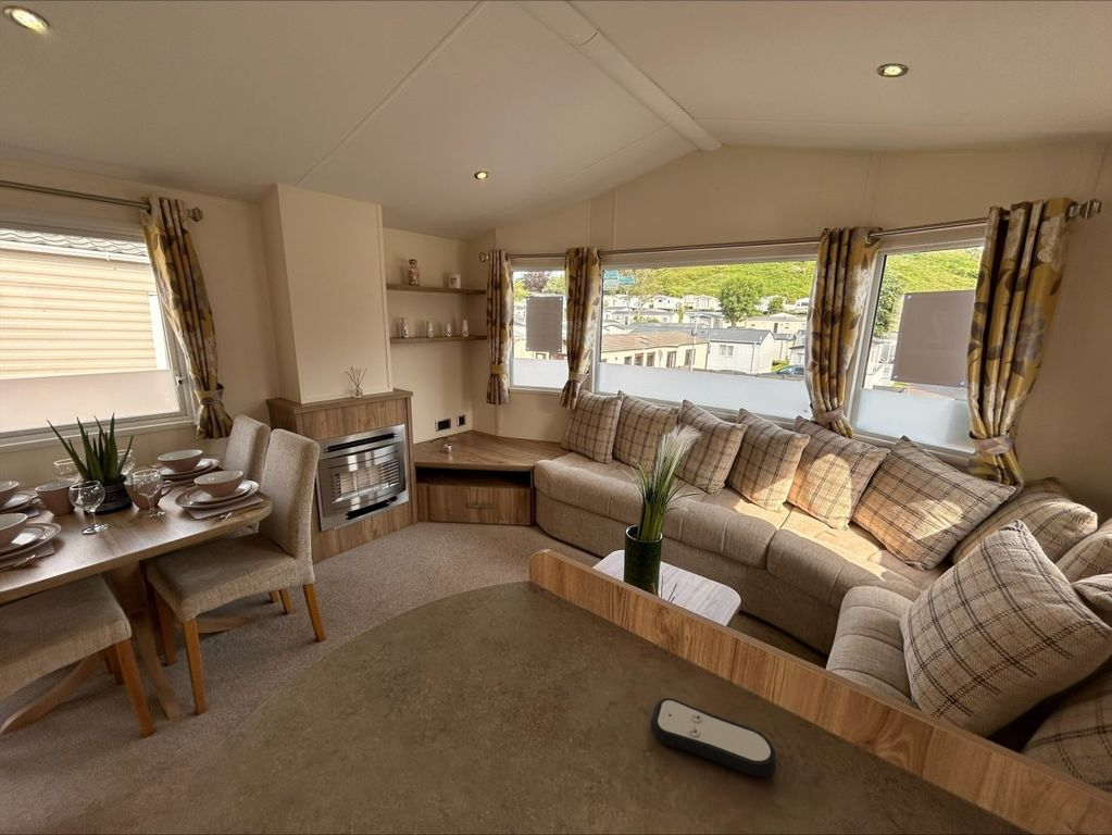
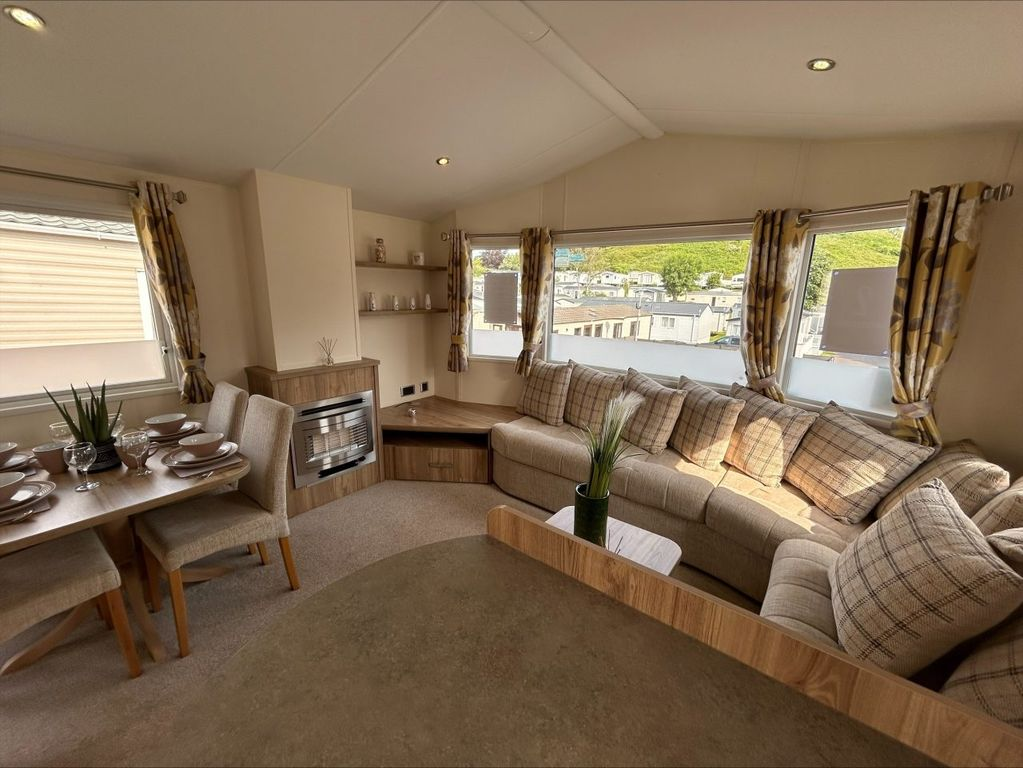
- remote control [650,697,776,777]
